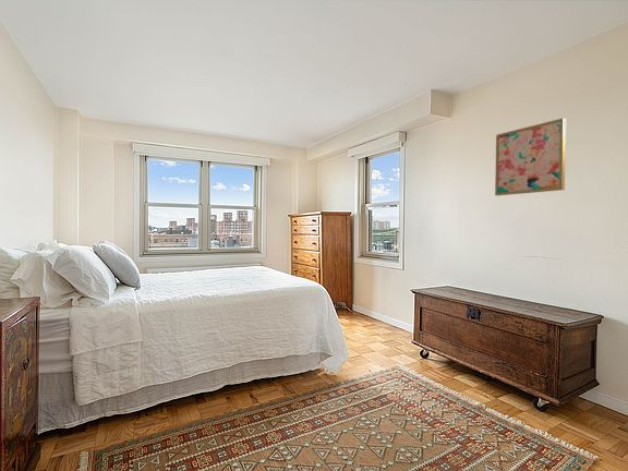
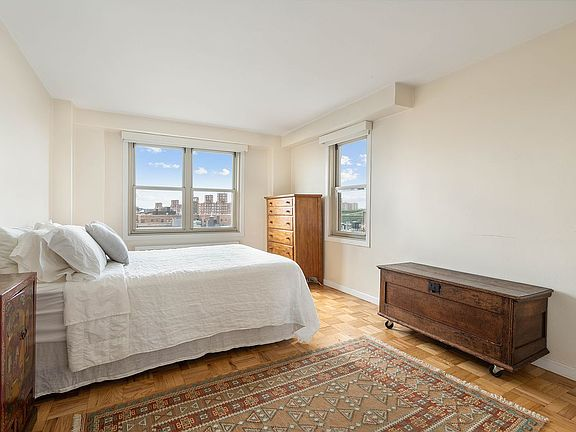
- wall art [494,118,567,196]
